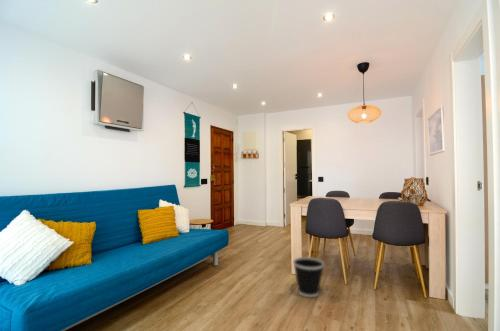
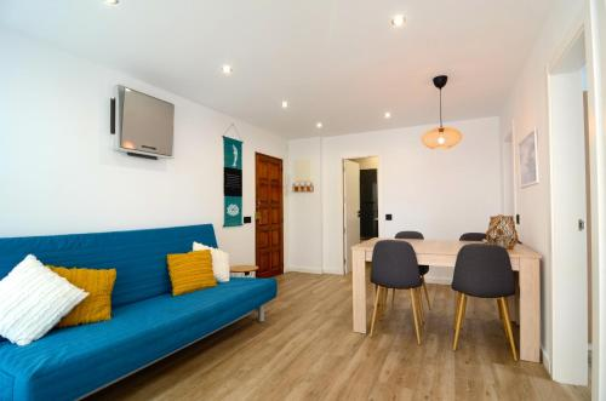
- wastebasket [292,256,325,298]
